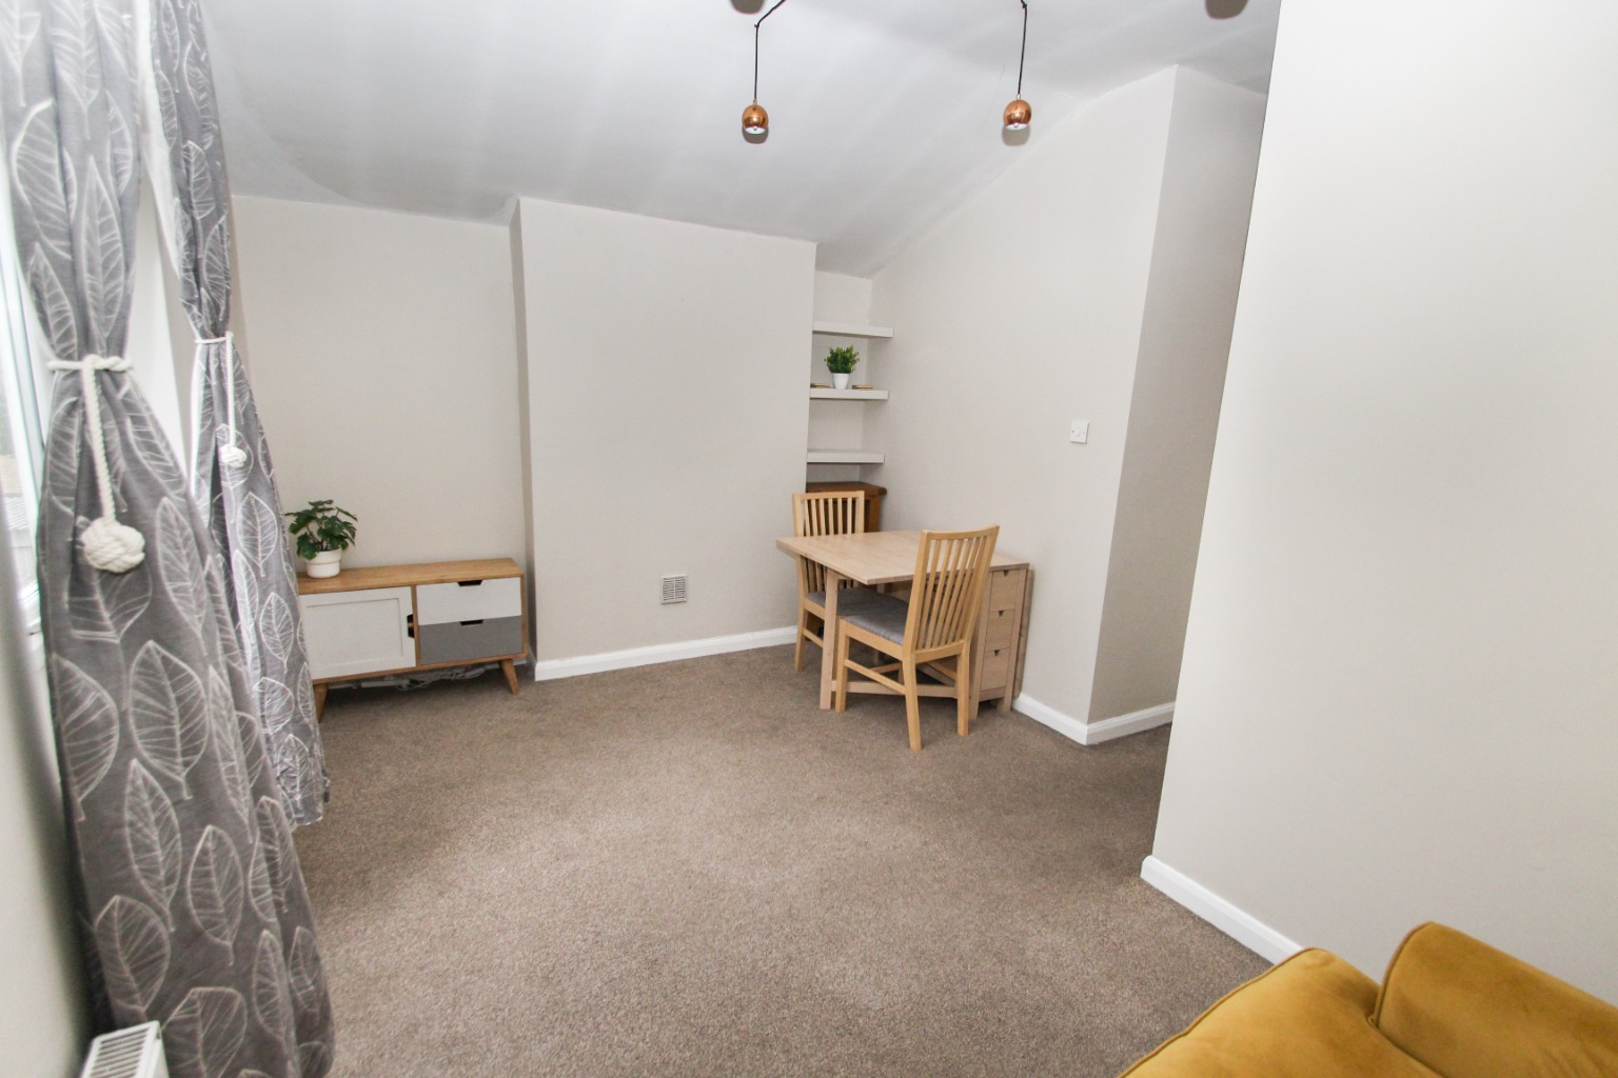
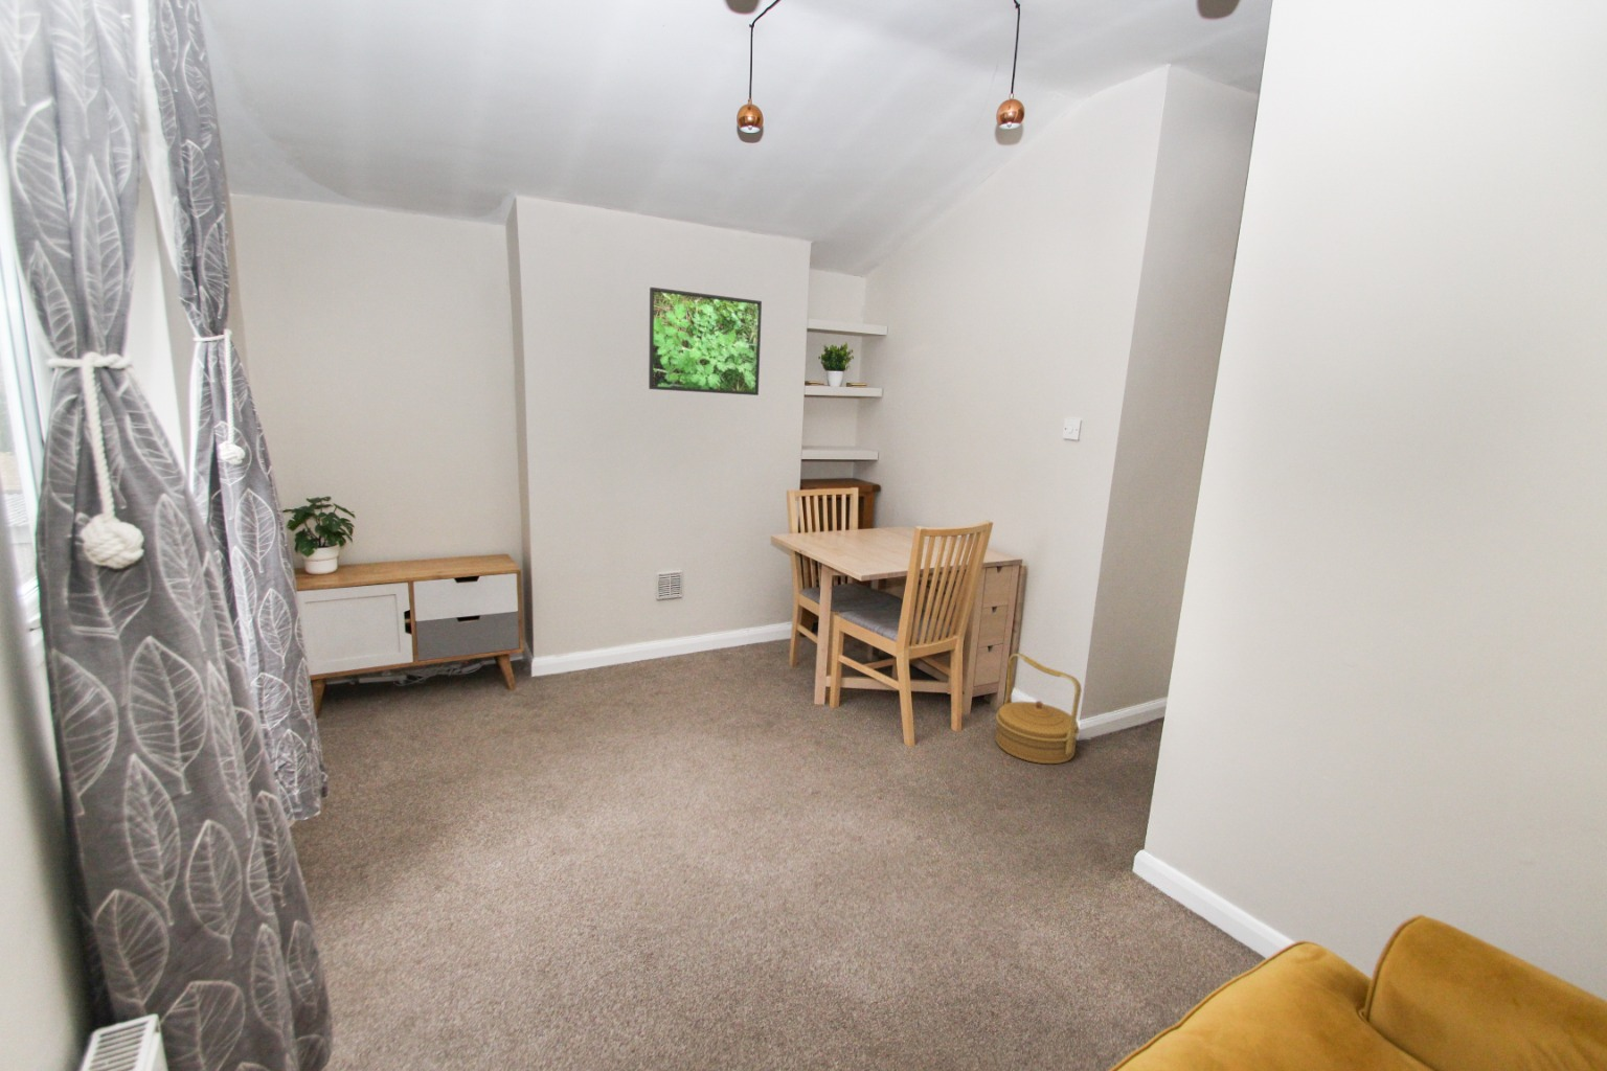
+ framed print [648,287,763,397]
+ basket [995,653,1083,765]
